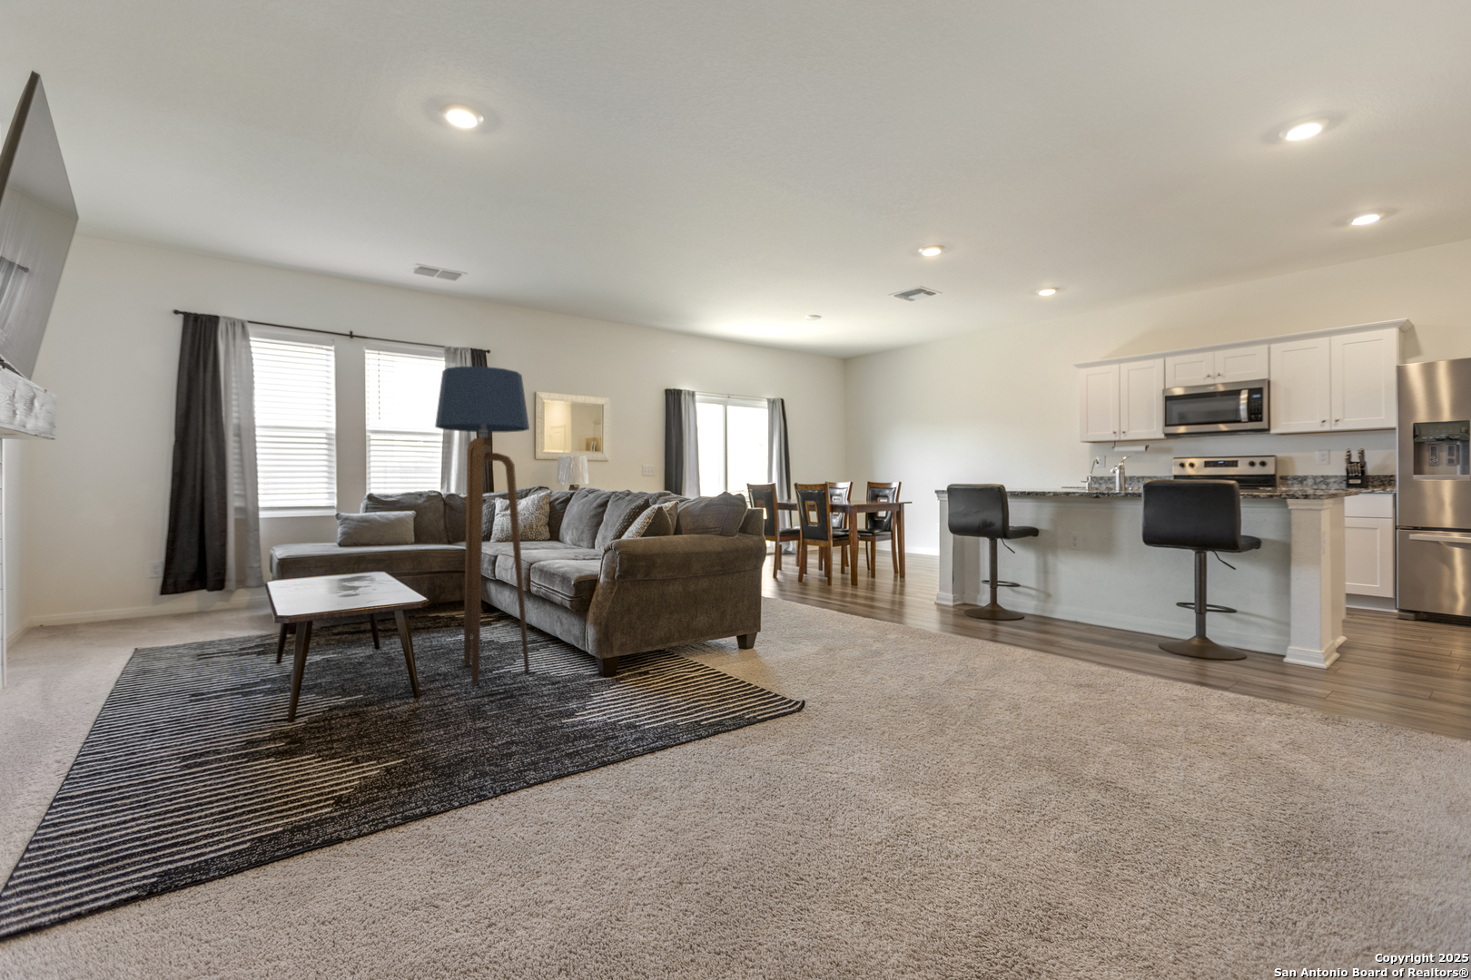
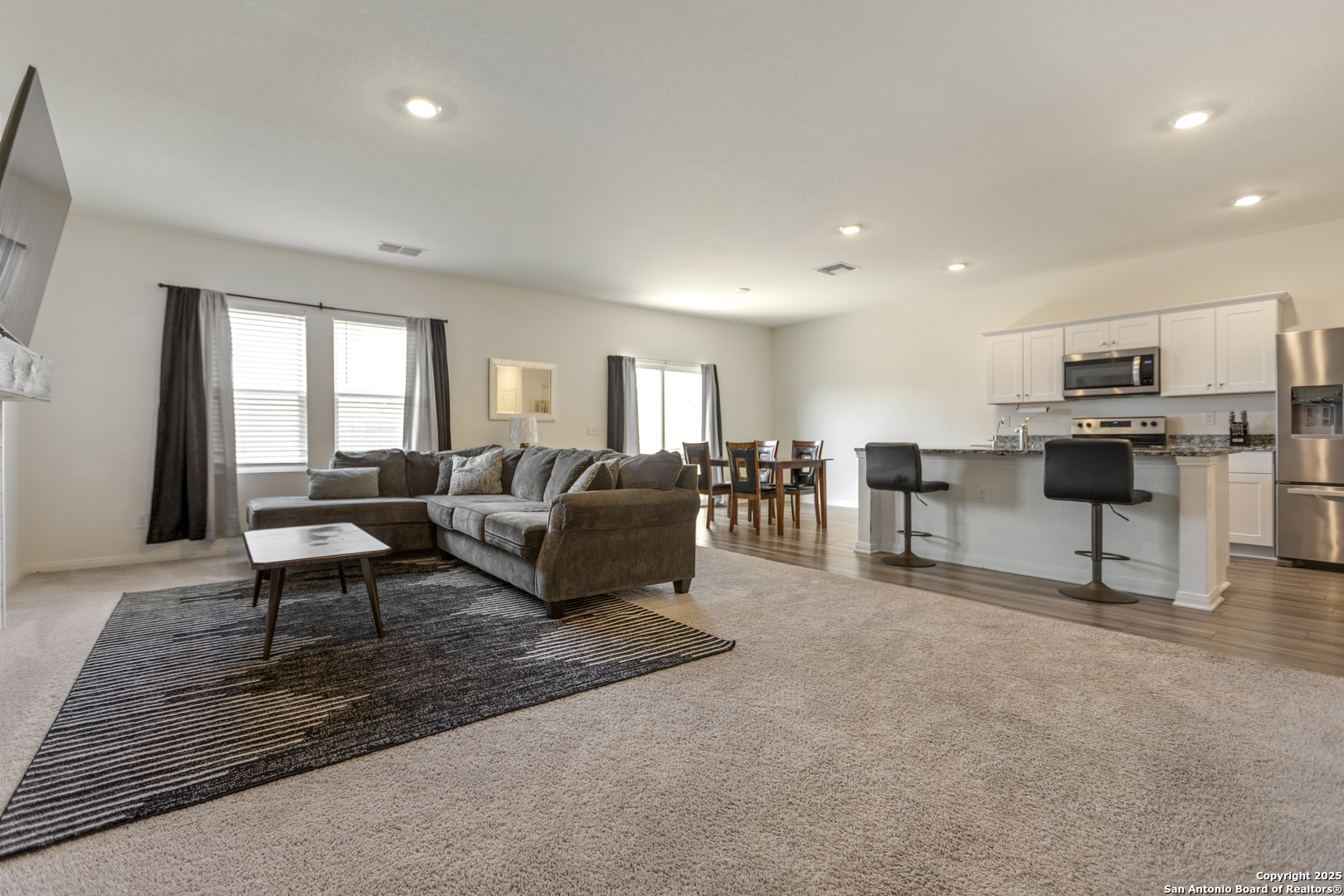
- floor lamp [435,365,531,685]
